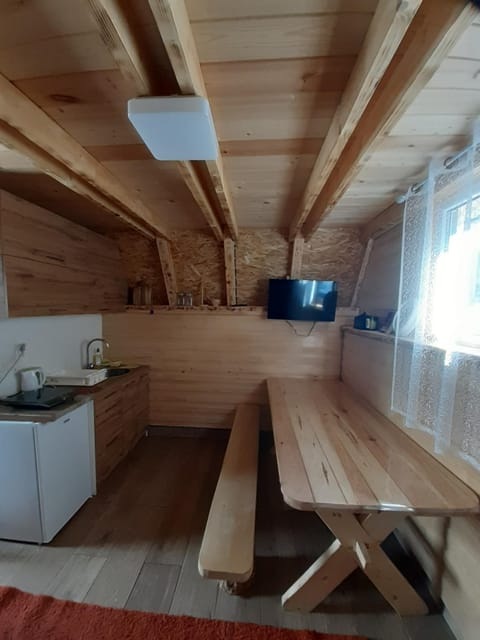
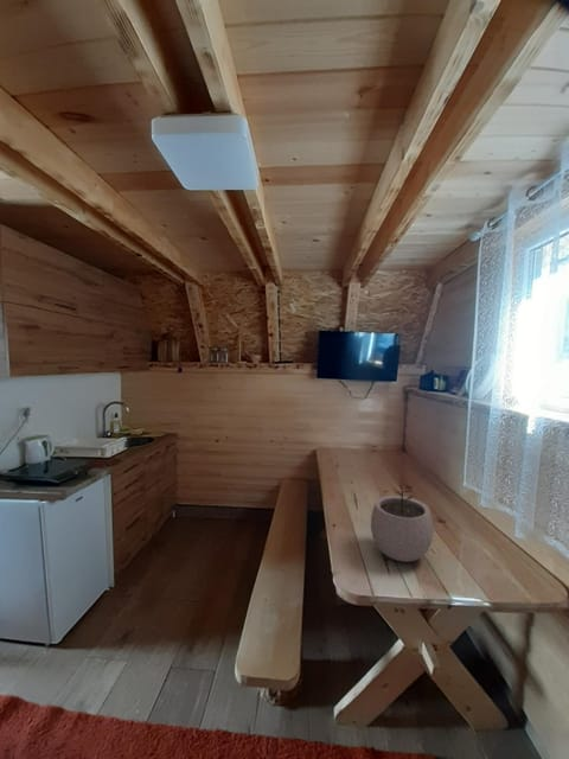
+ plant pot [370,481,435,563]
